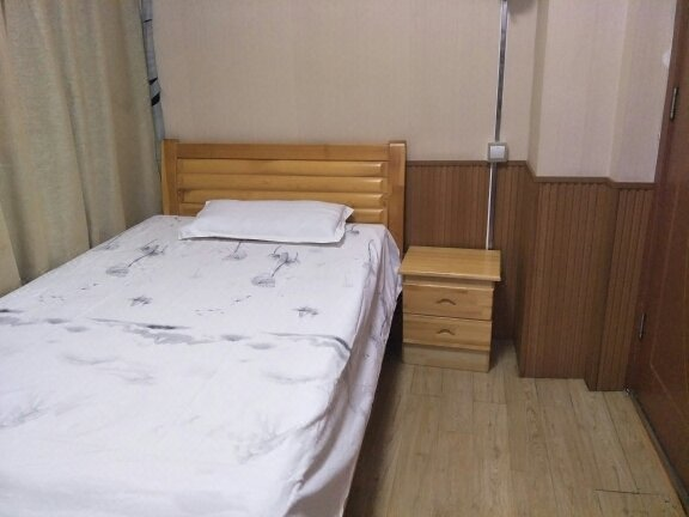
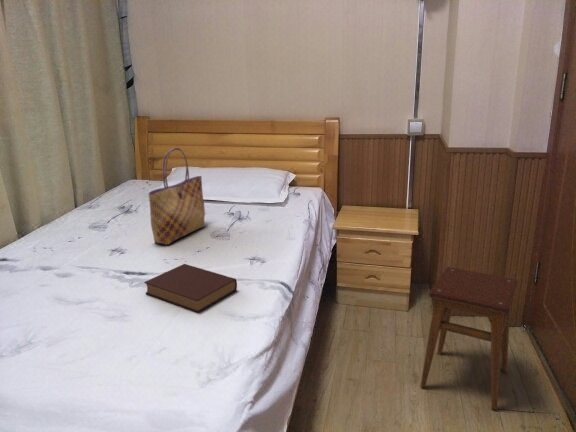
+ stool [419,266,519,411]
+ tote bag [148,147,206,246]
+ book [143,263,238,313]
